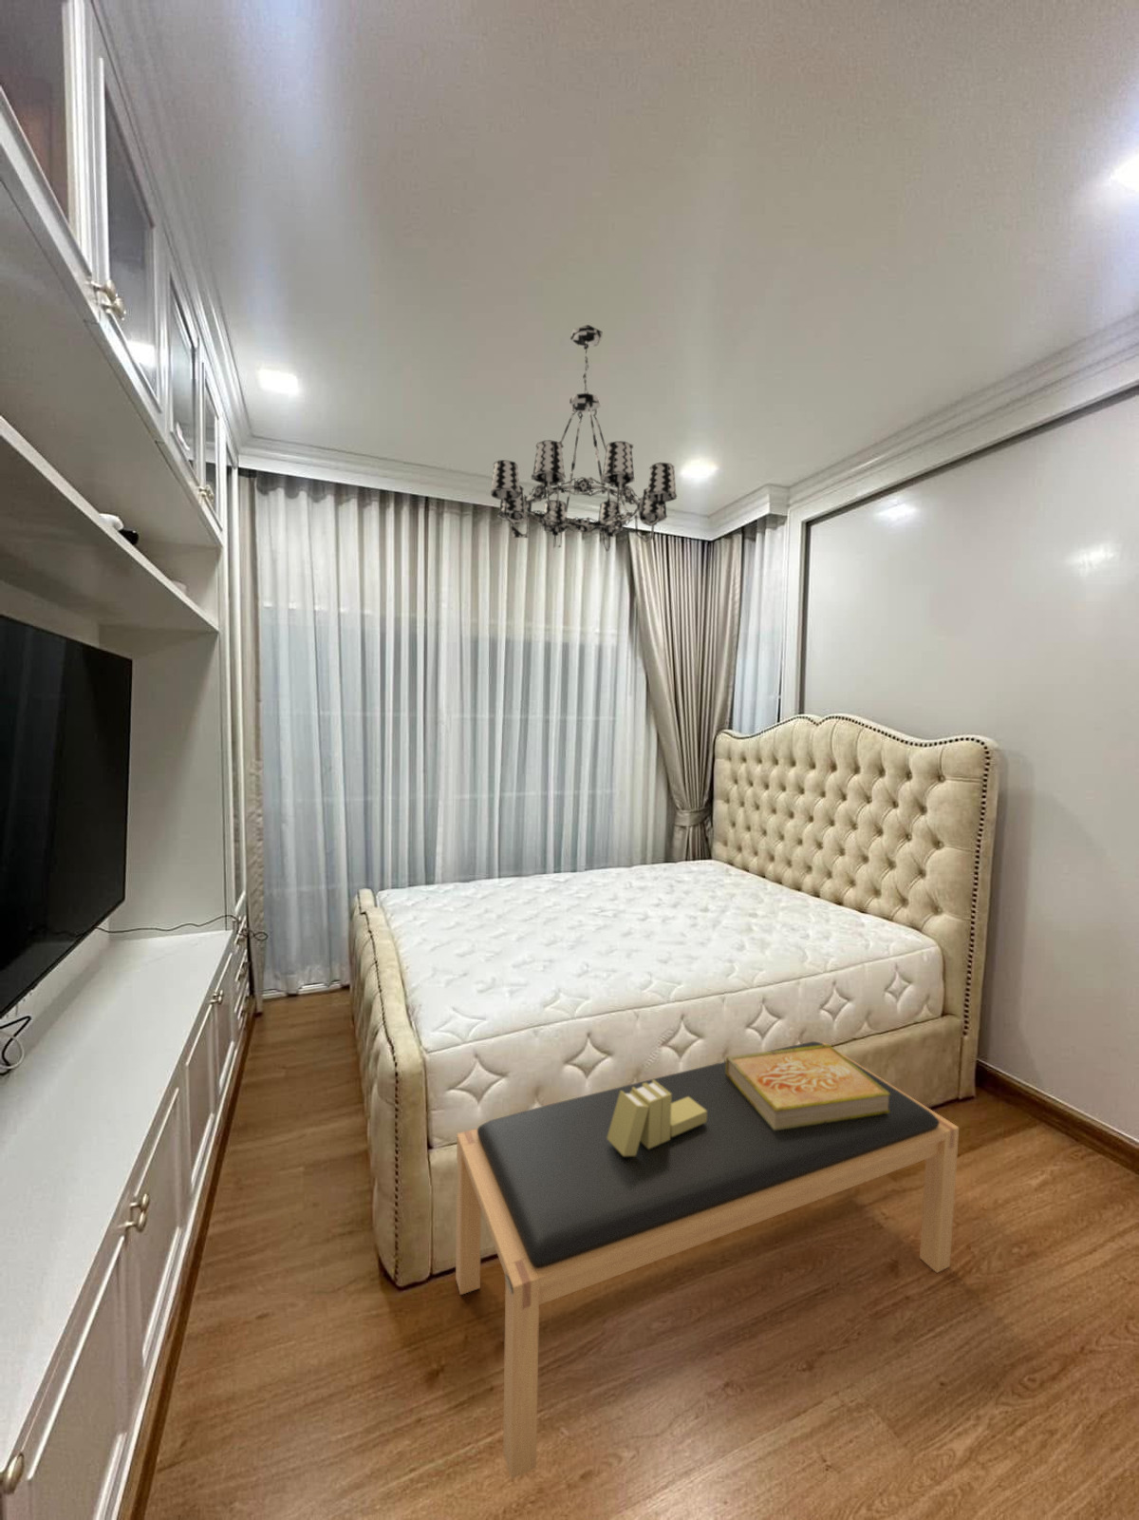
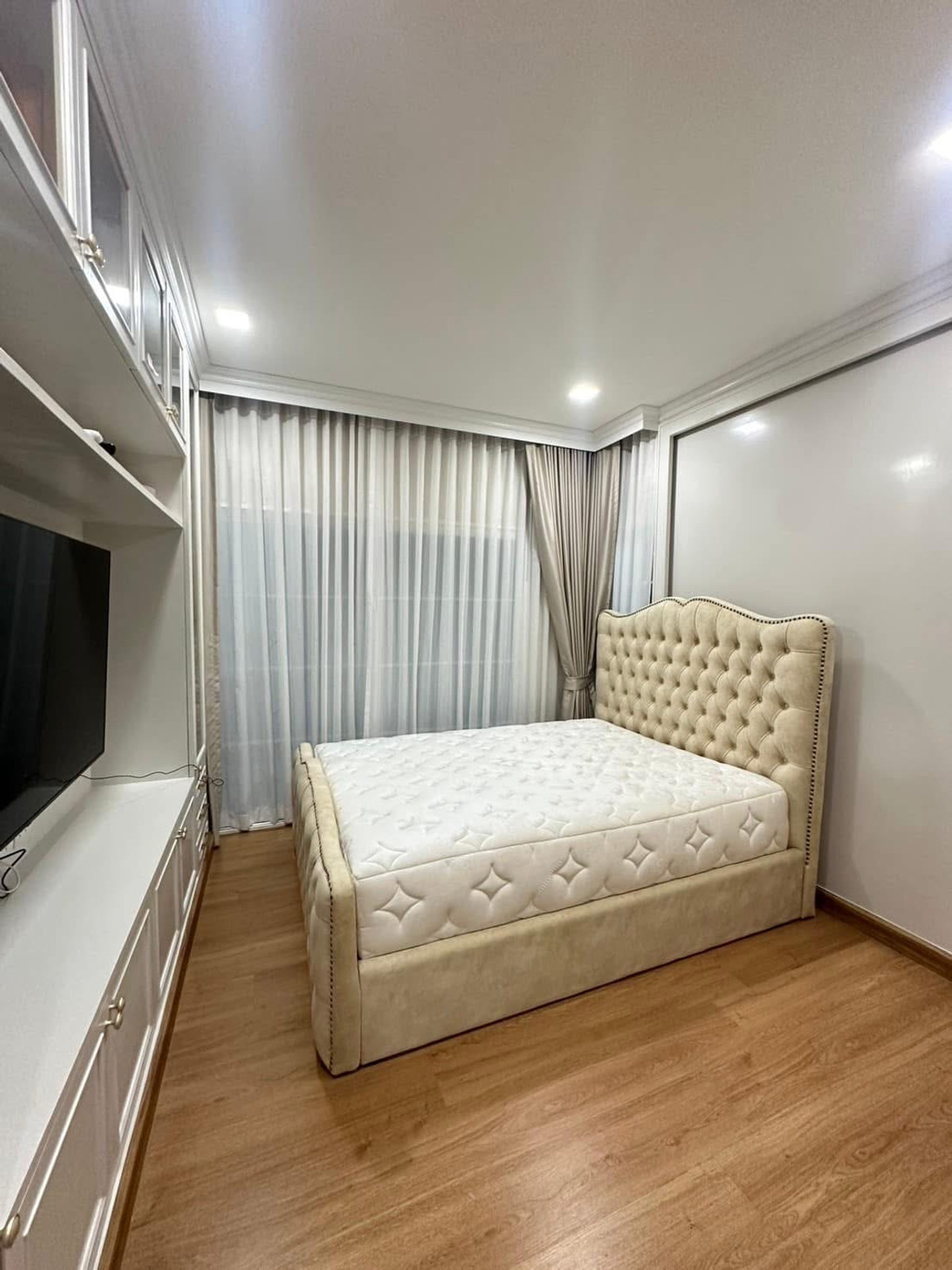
- bench [455,1040,960,1481]
- chandelier [489,324,677,552]
- books [608,1080,707,1156]
- decorative box [725,1044,890,1131]
